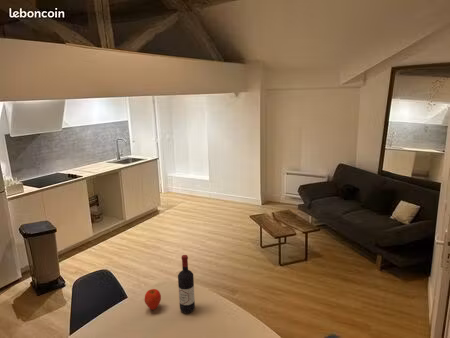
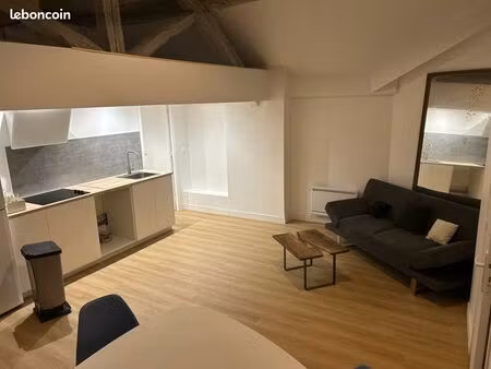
- wine bottle [177,254,196,314]
- apple [143,288,162,311]
